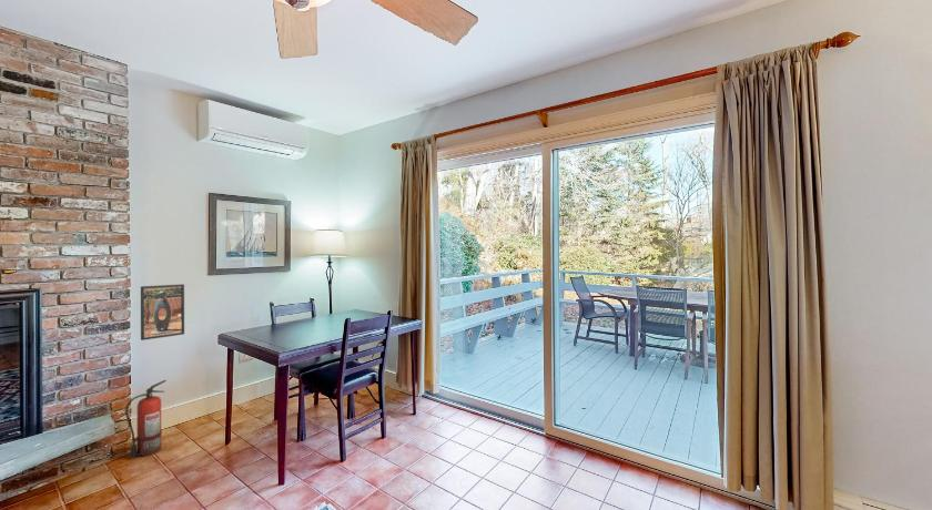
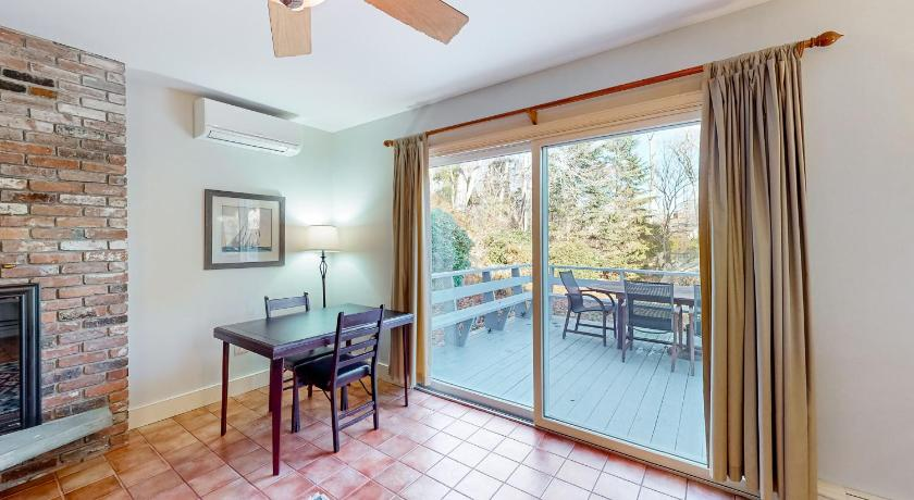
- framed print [140,283,185,341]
- fire extinguisher [124,379,168,458]
